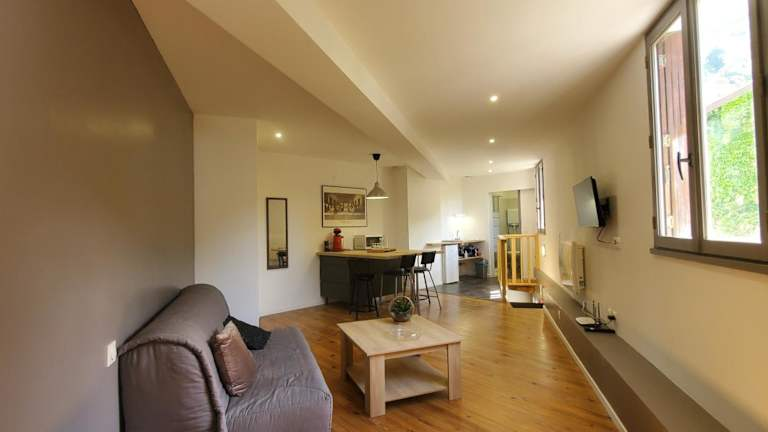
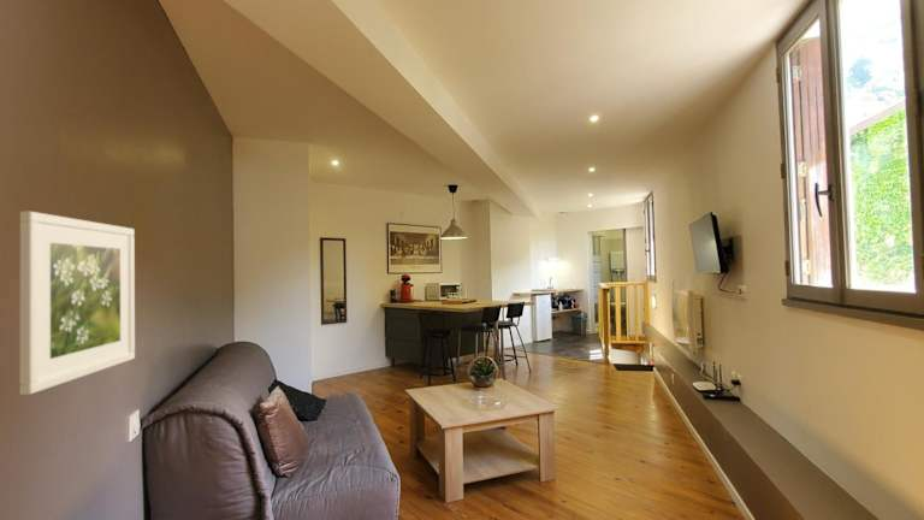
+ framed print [18,211,136,396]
